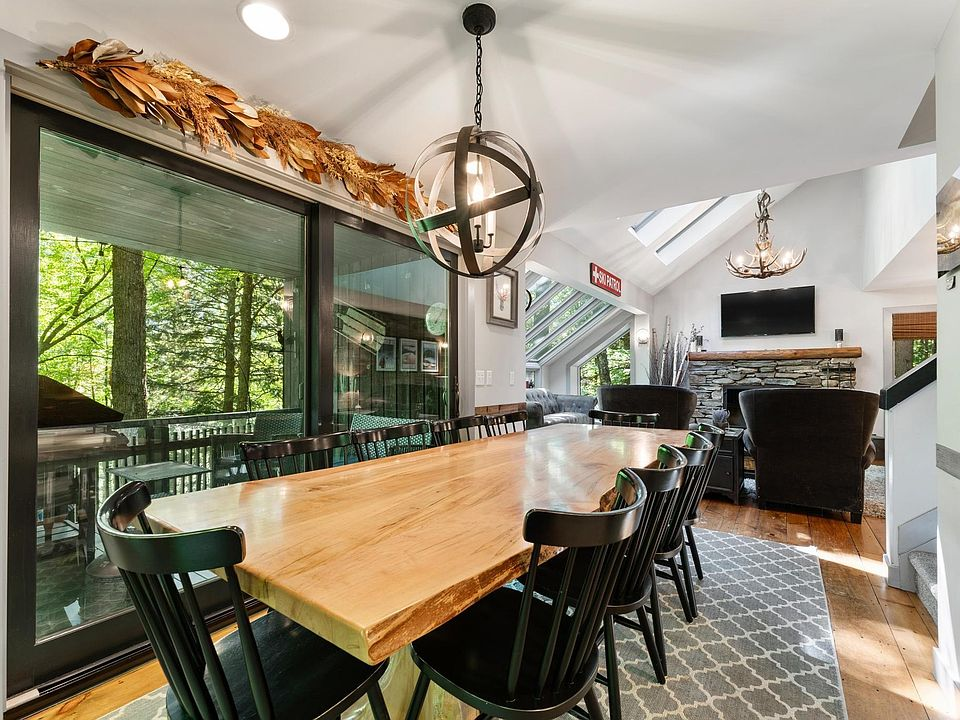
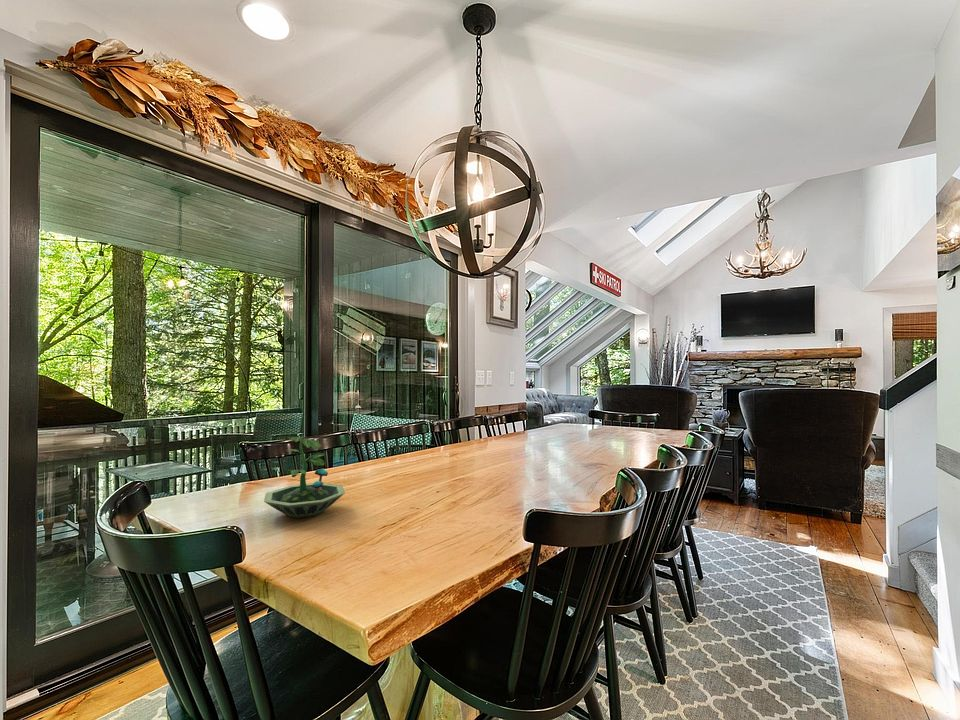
+ terrarium [263,436,346,519]
